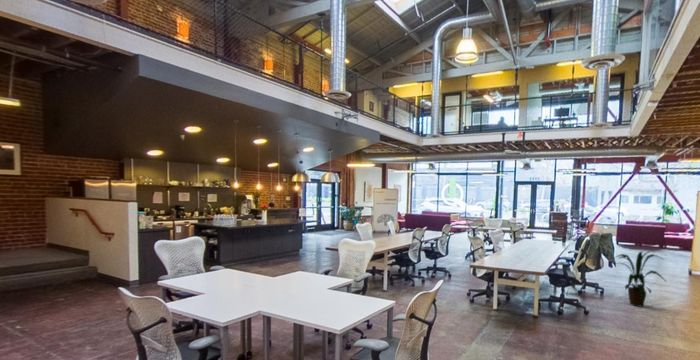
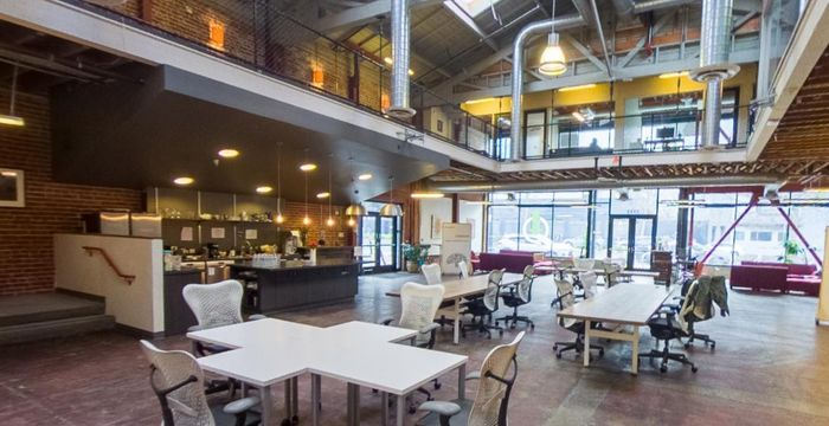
- house plant [613,250,666,308]
